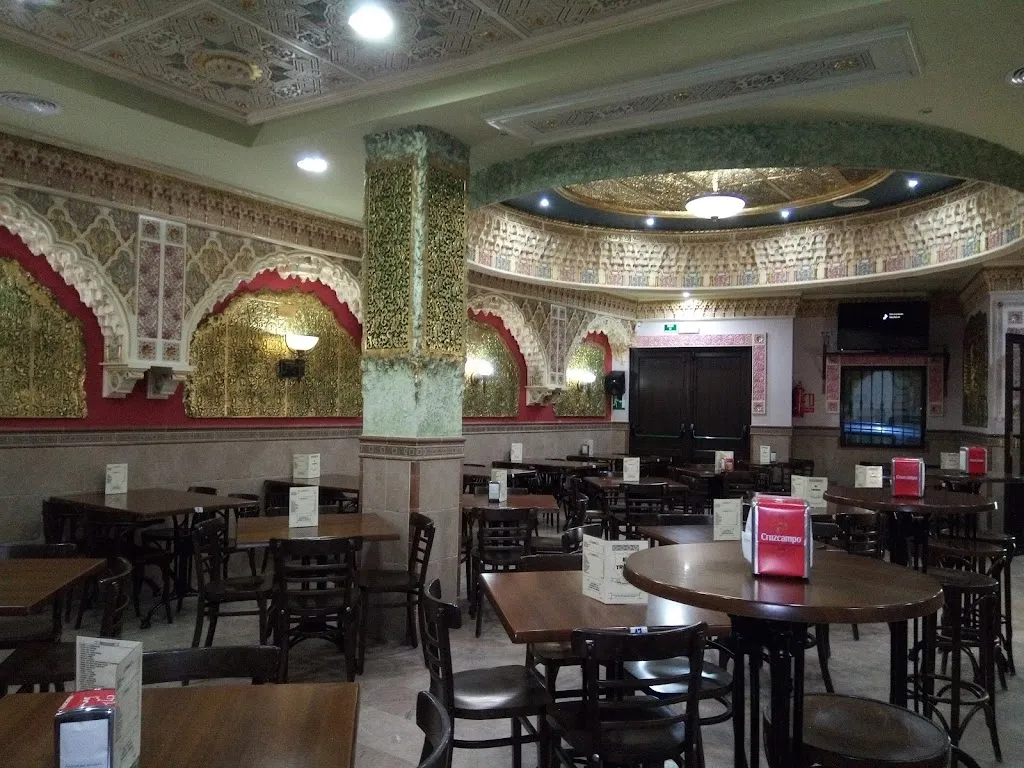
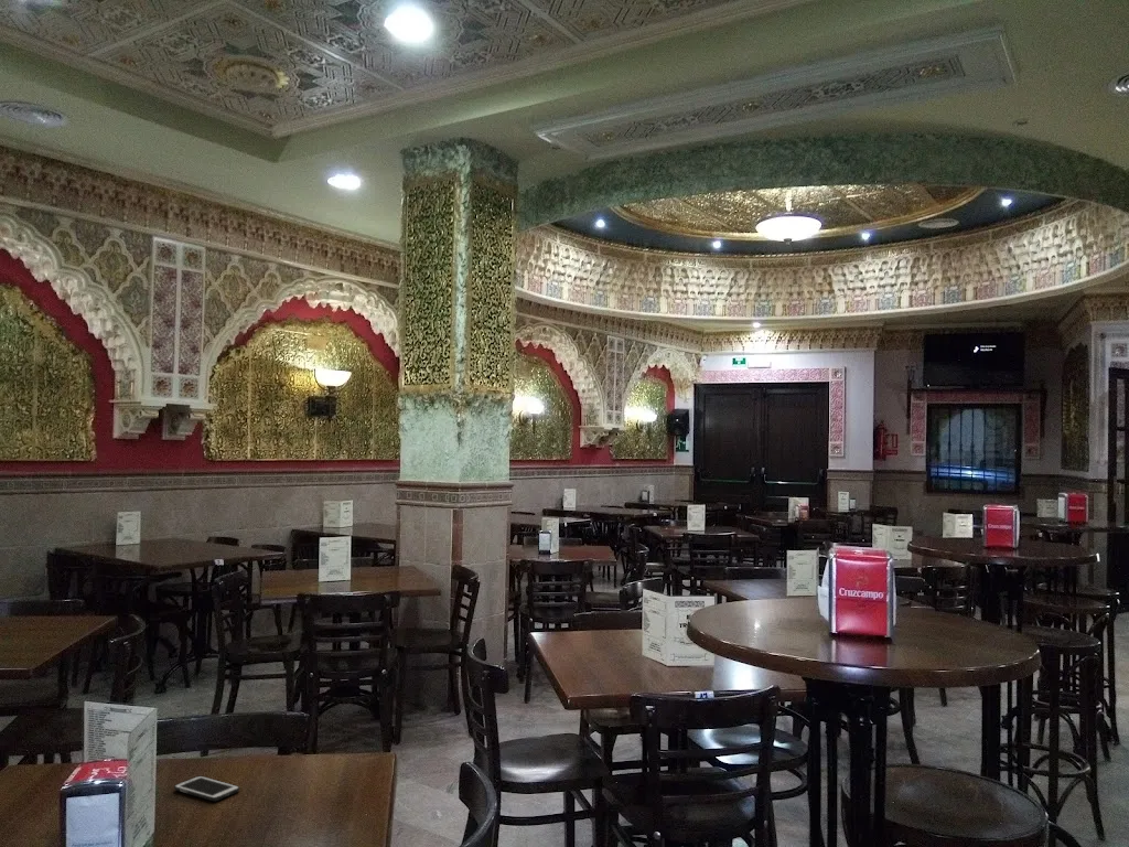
+ cell phone [173,775,240,802]
